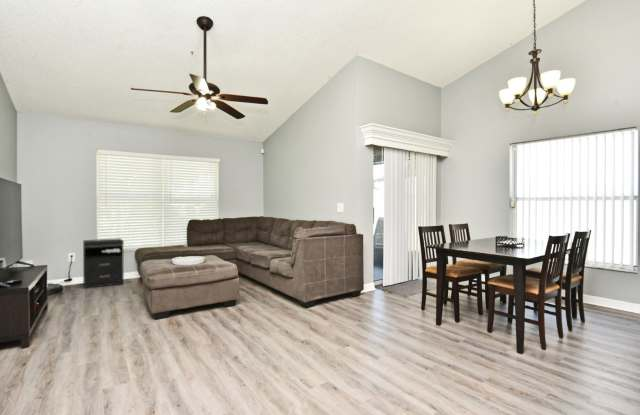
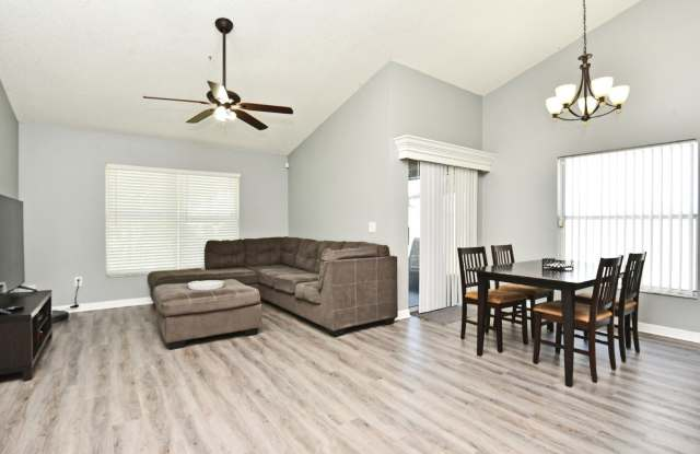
- nightstand [82,237,125,289]
